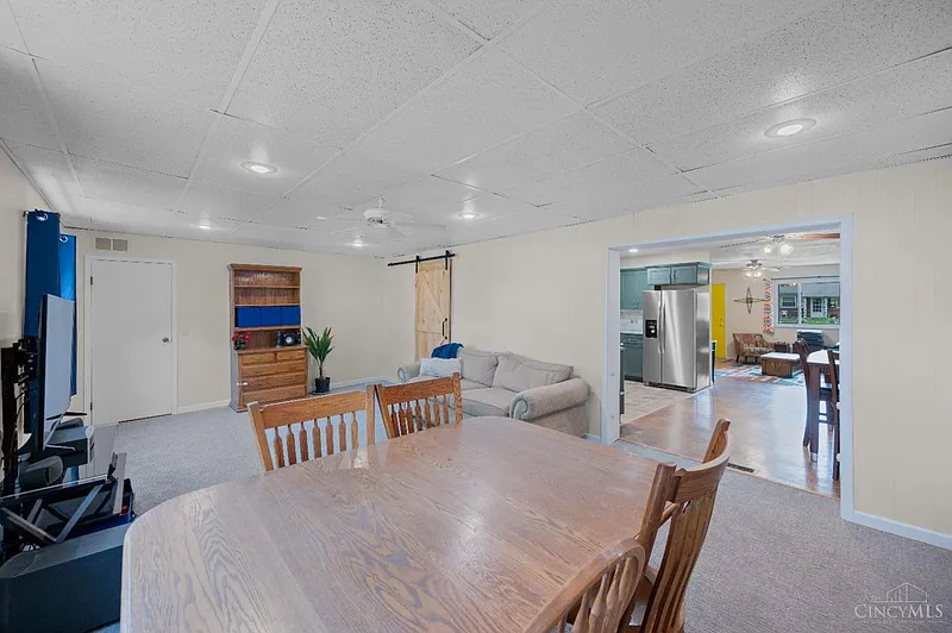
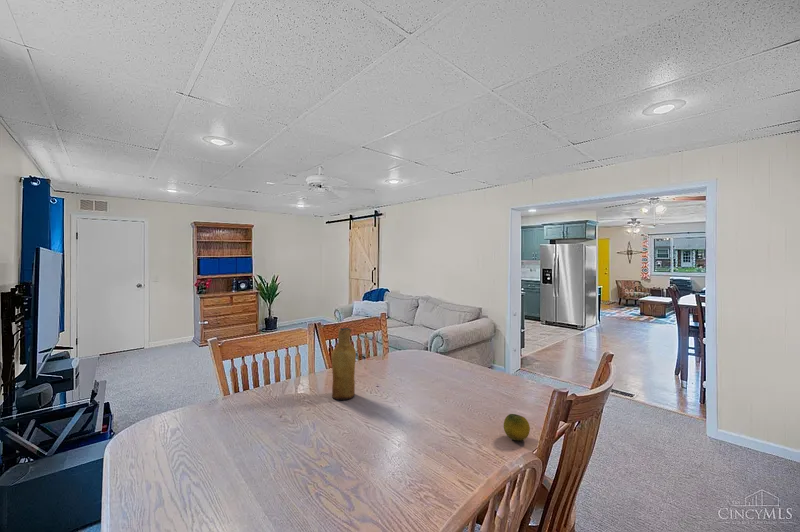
+ fruit [503,413,531,441]
+ vase [331,327,357,401]
